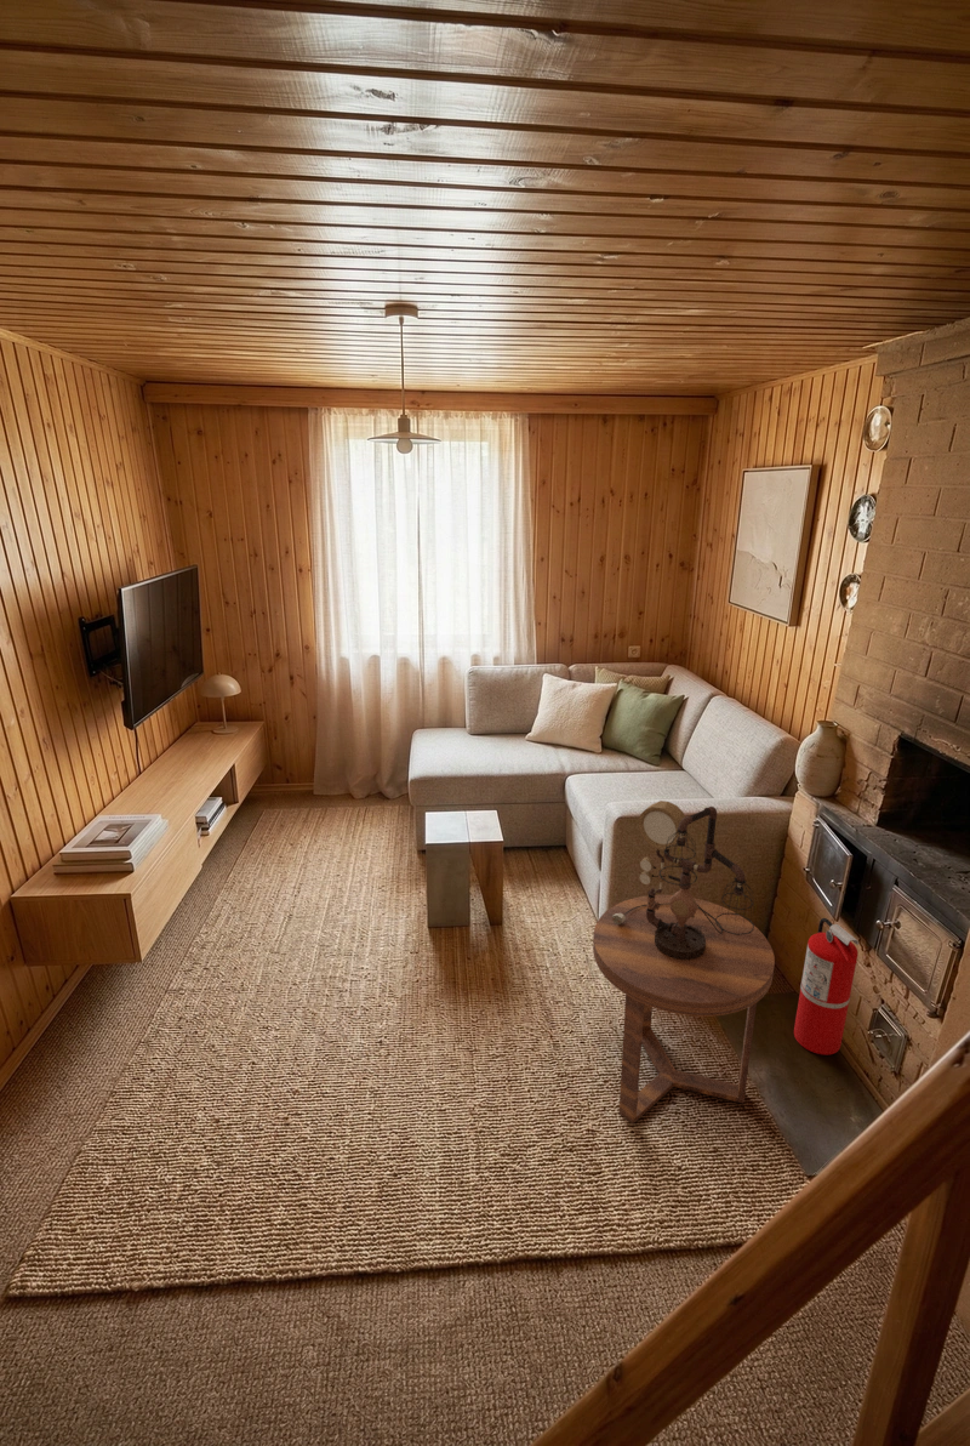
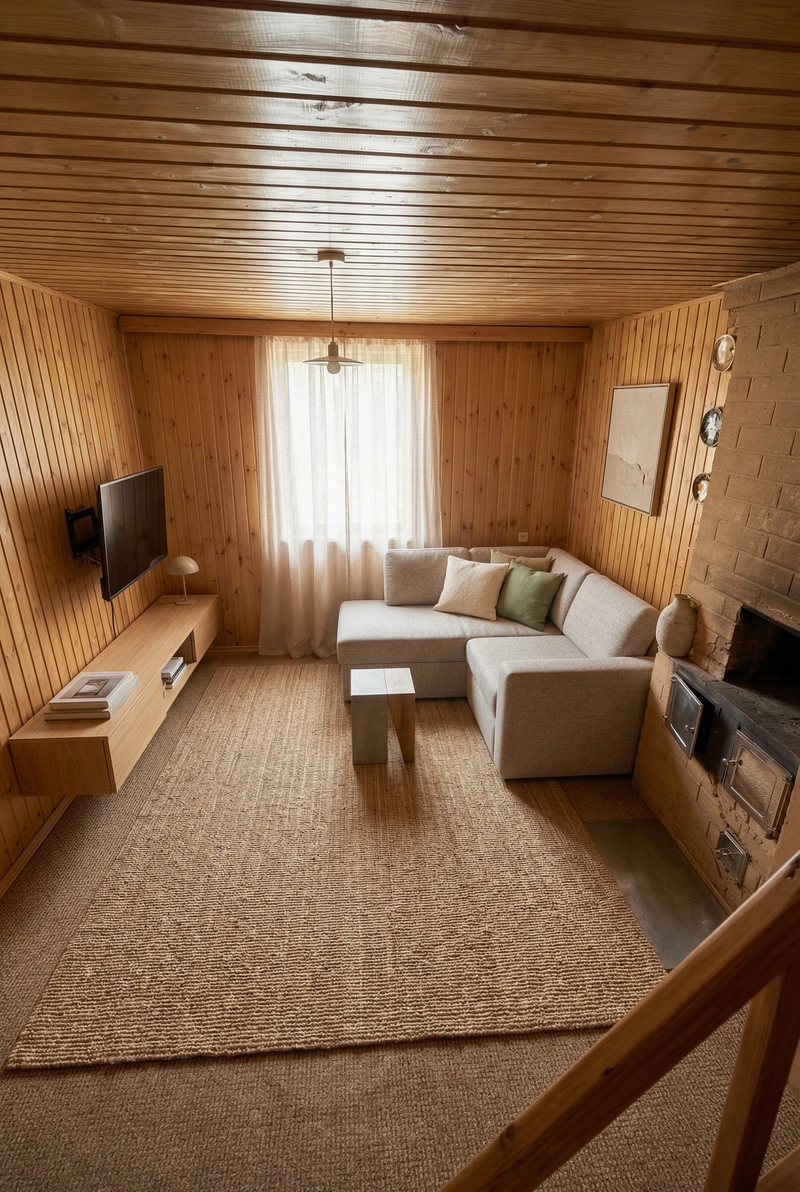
- table lamp [612,799,755,960]
- fire extinguisher [793,917,860,1057]
- side table [592,894,776,1125]
